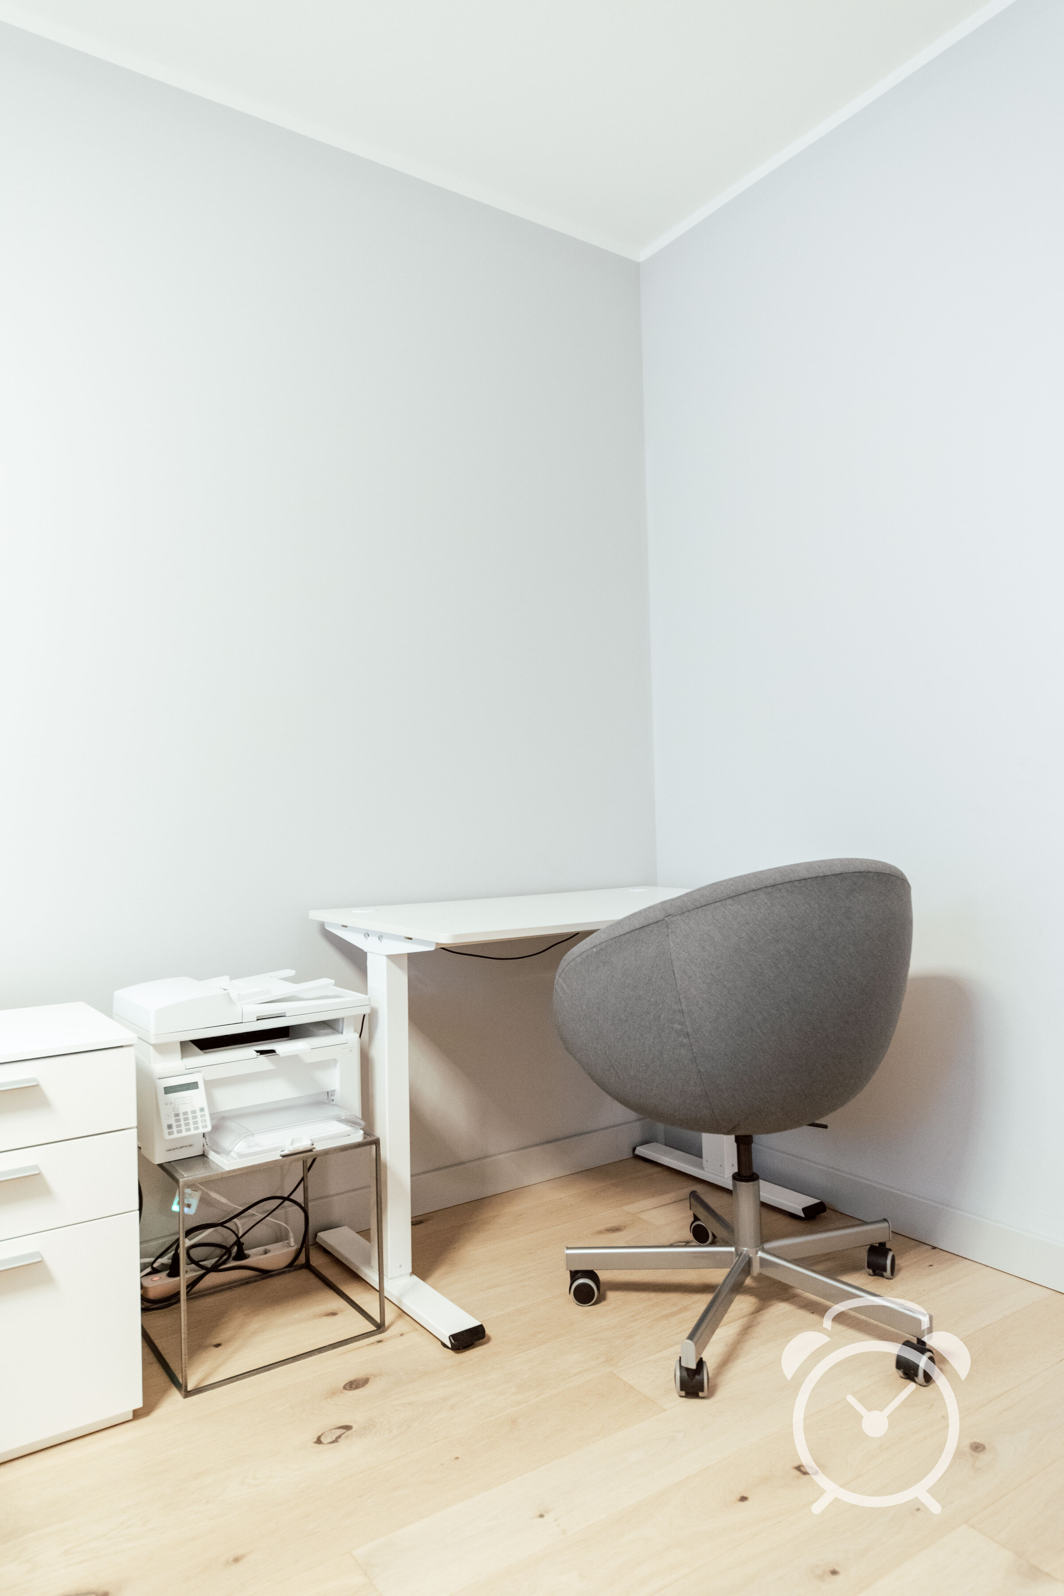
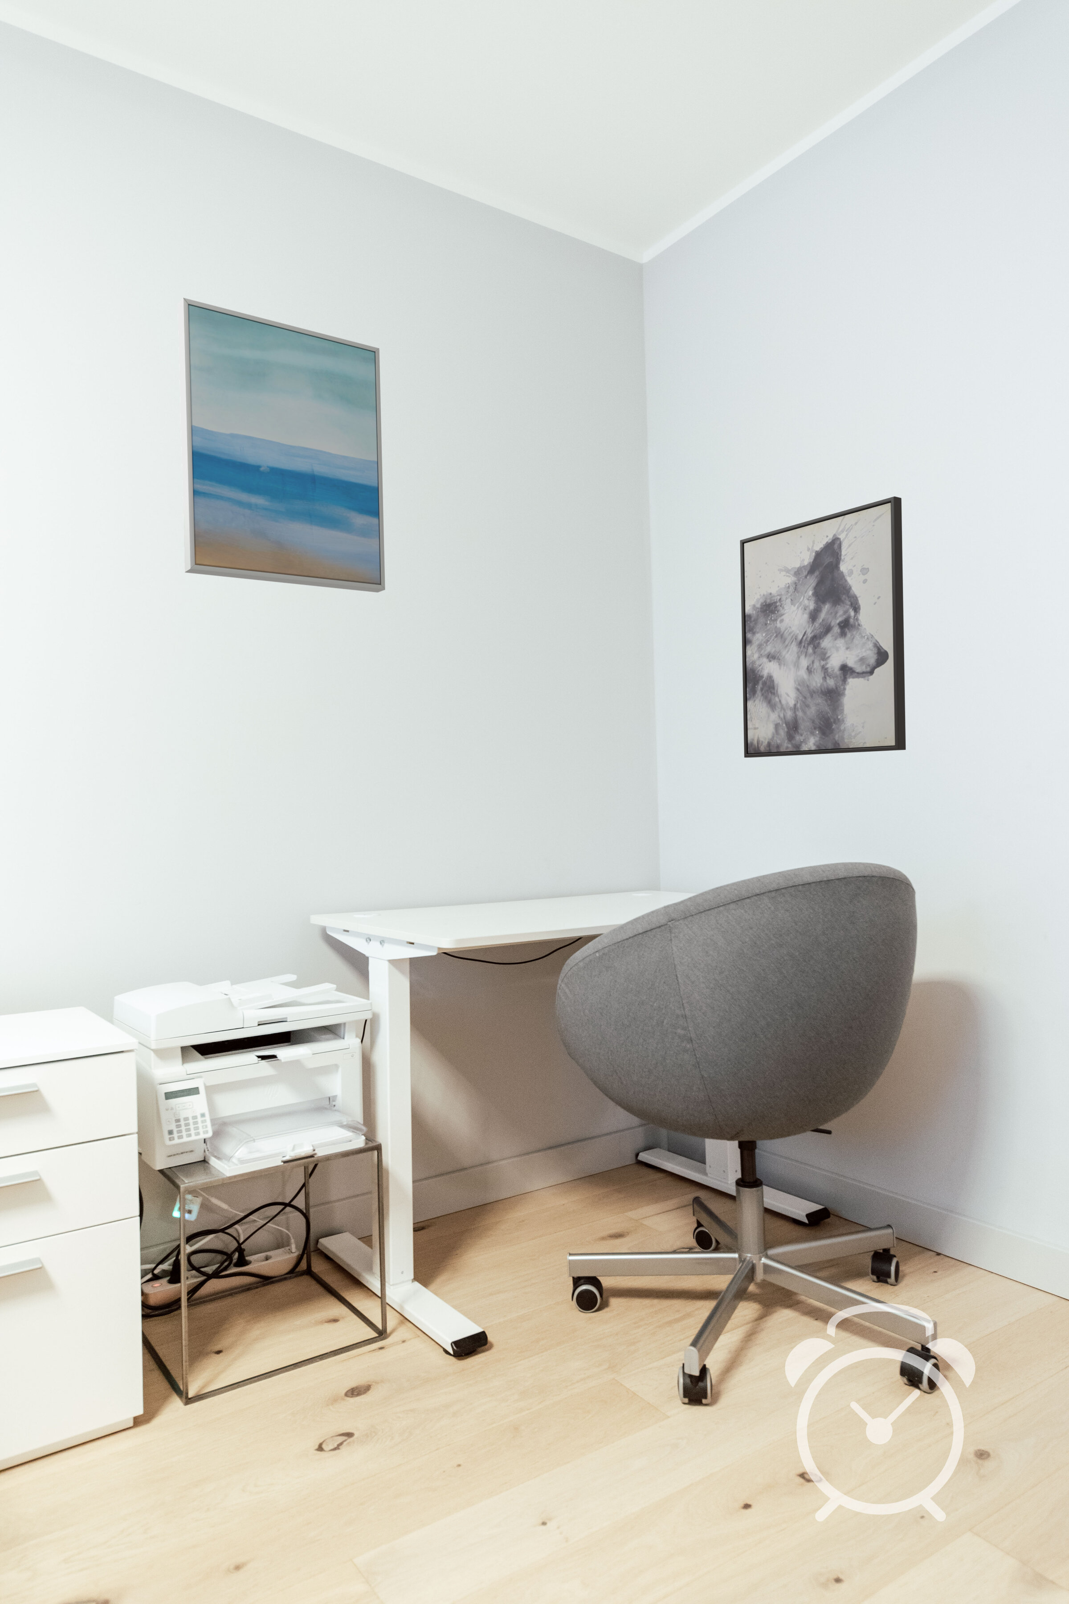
+ wall art [178,297,385,593]
+ wall art [740,496,907,758]
